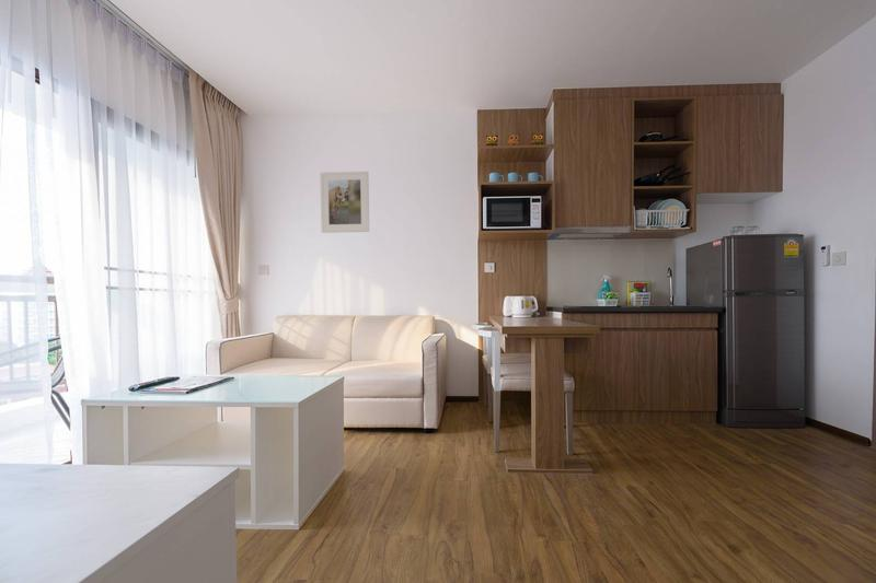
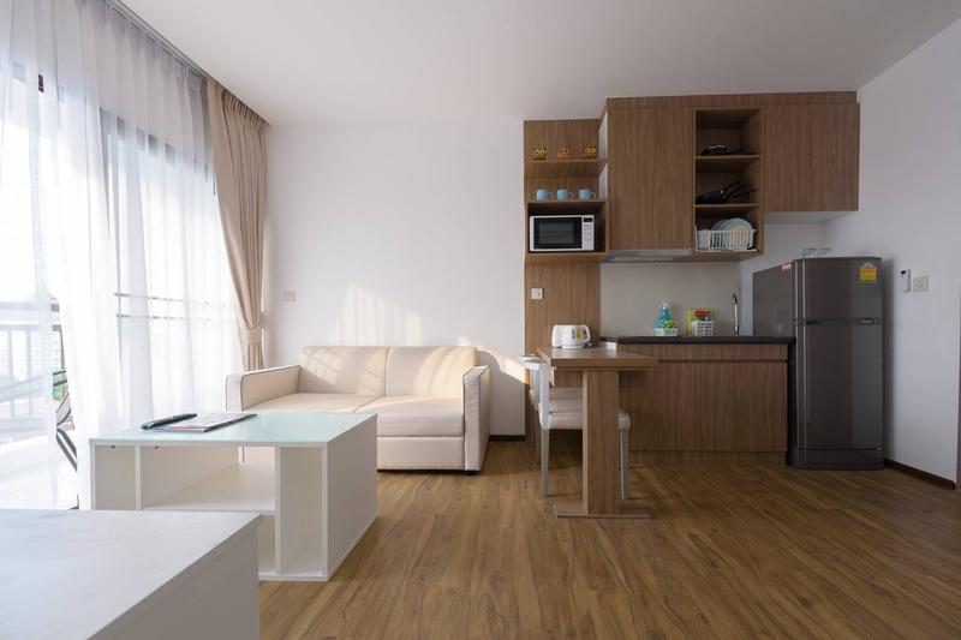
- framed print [320,171,370,234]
